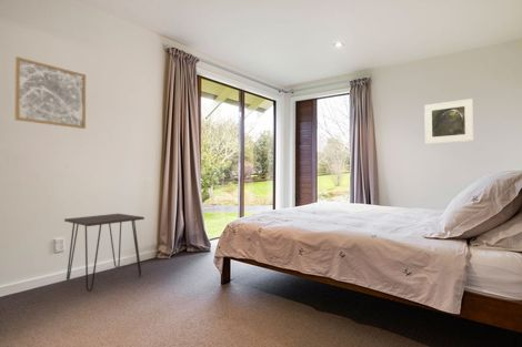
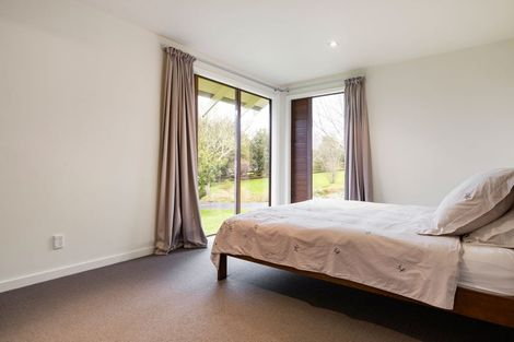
- wall art [13,55,87,130]
- desk [63,213,145,293]
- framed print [423,98,474,145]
